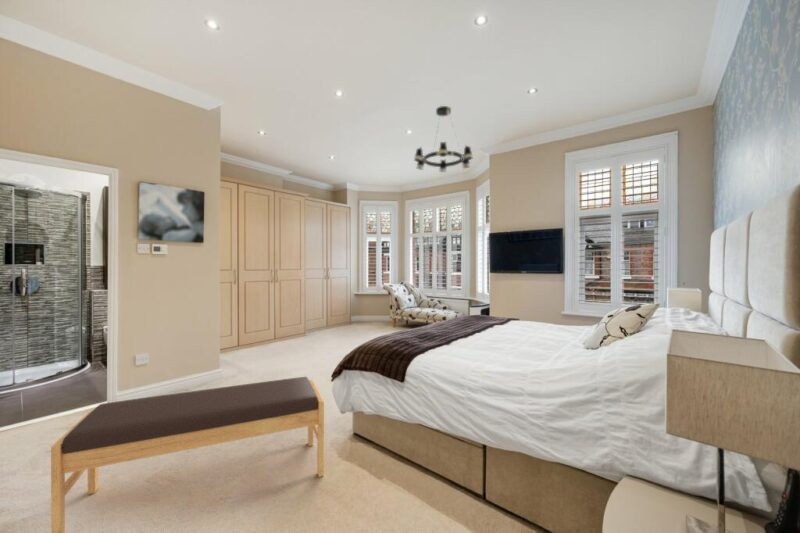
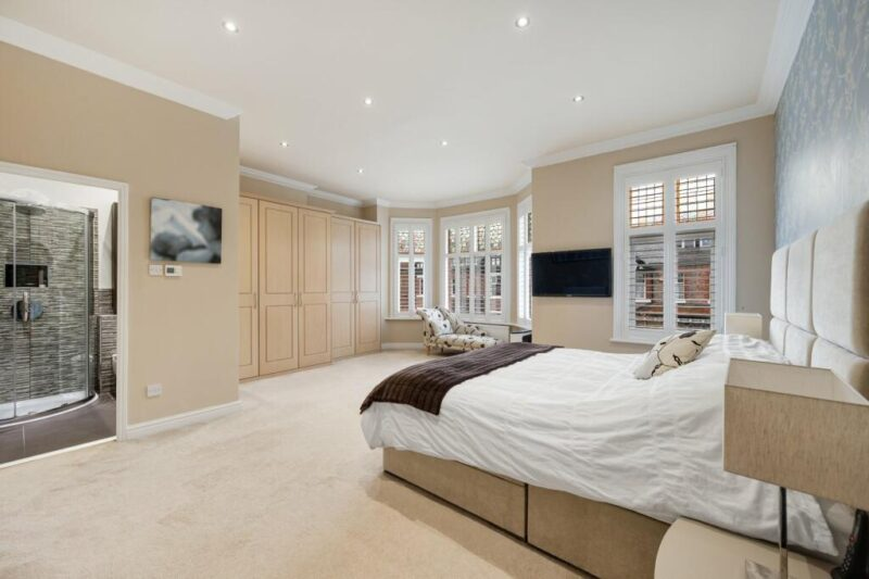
- bench [50,376,325,533]
- chandelier [413,105,474,173]
